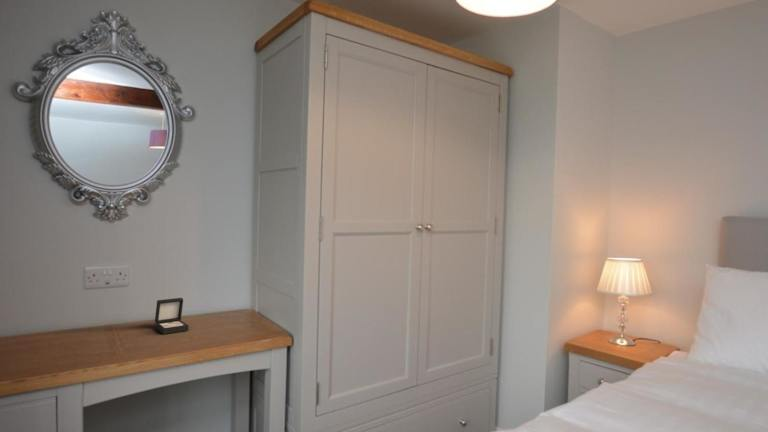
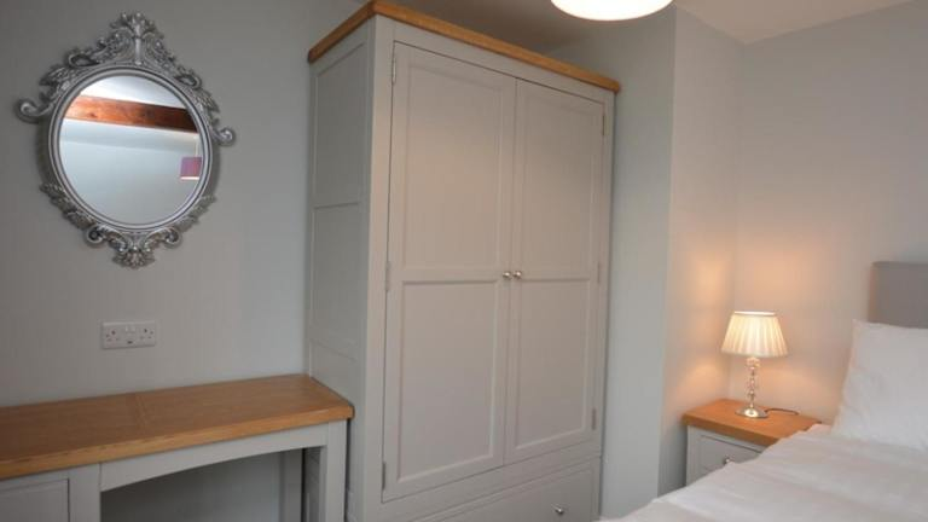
- jewelry box [154,297,190,335]
